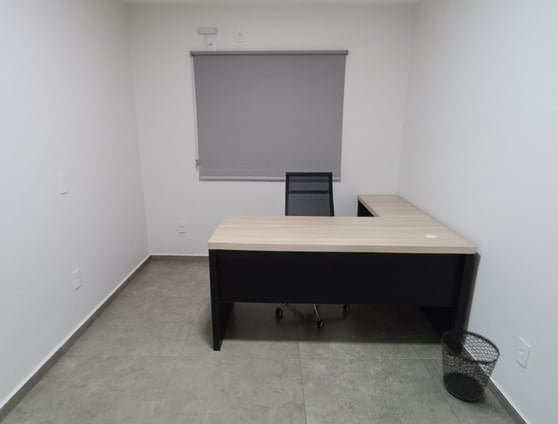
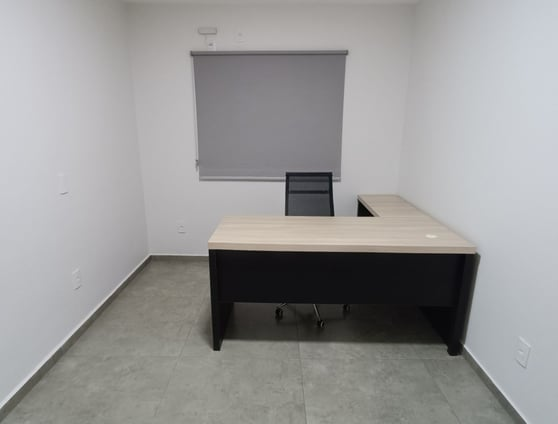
- wastebasket [440,328,501,402]
